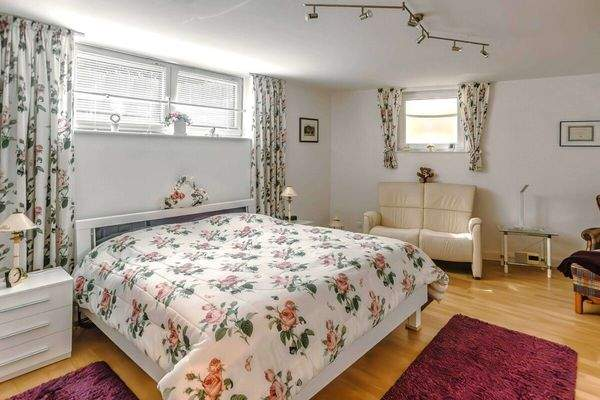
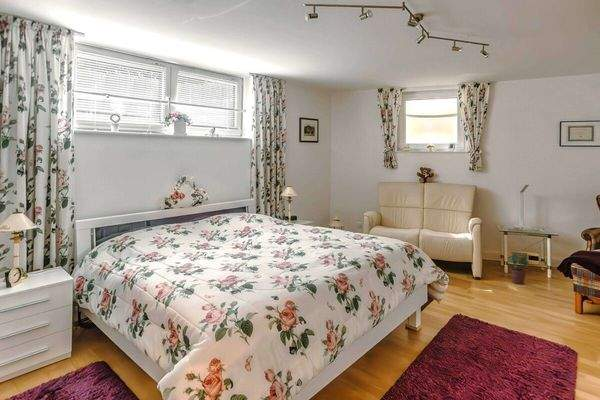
+ potted plant [508,251,532,285]
